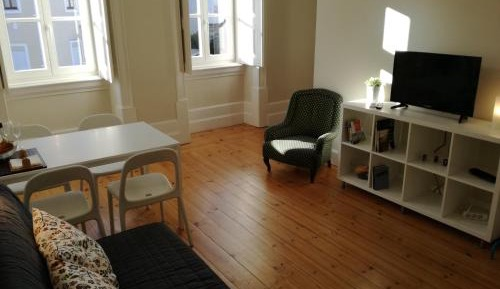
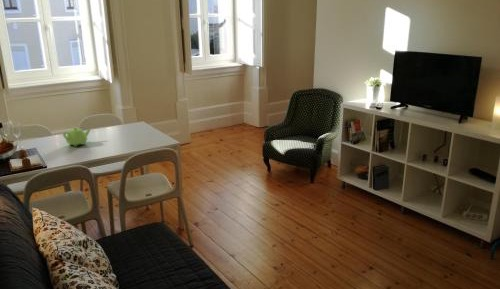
+ teapot [62,126,91,147]
